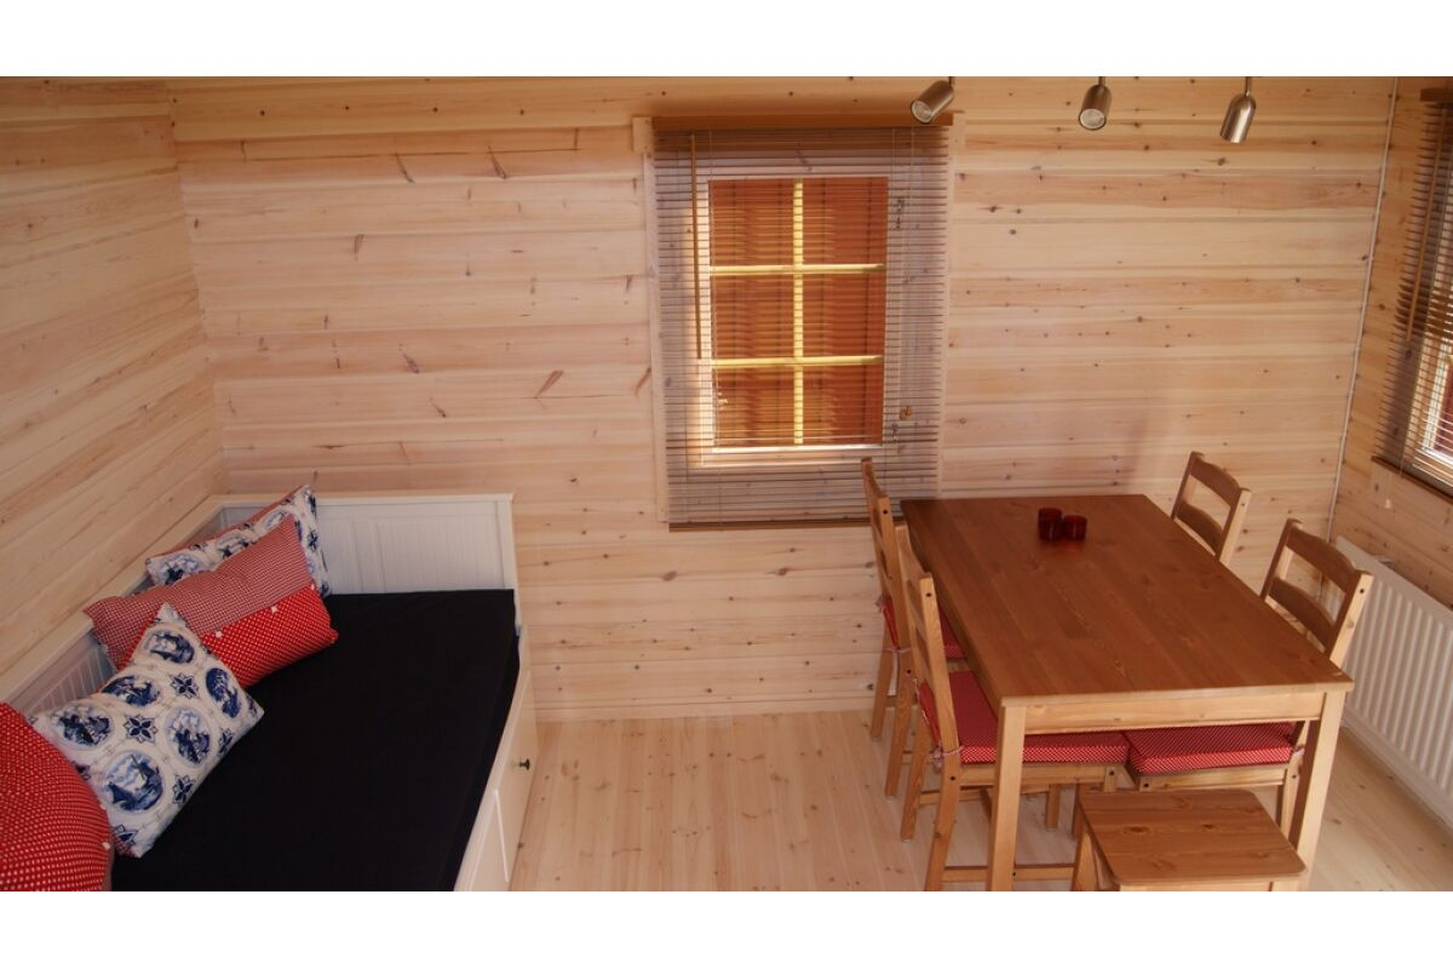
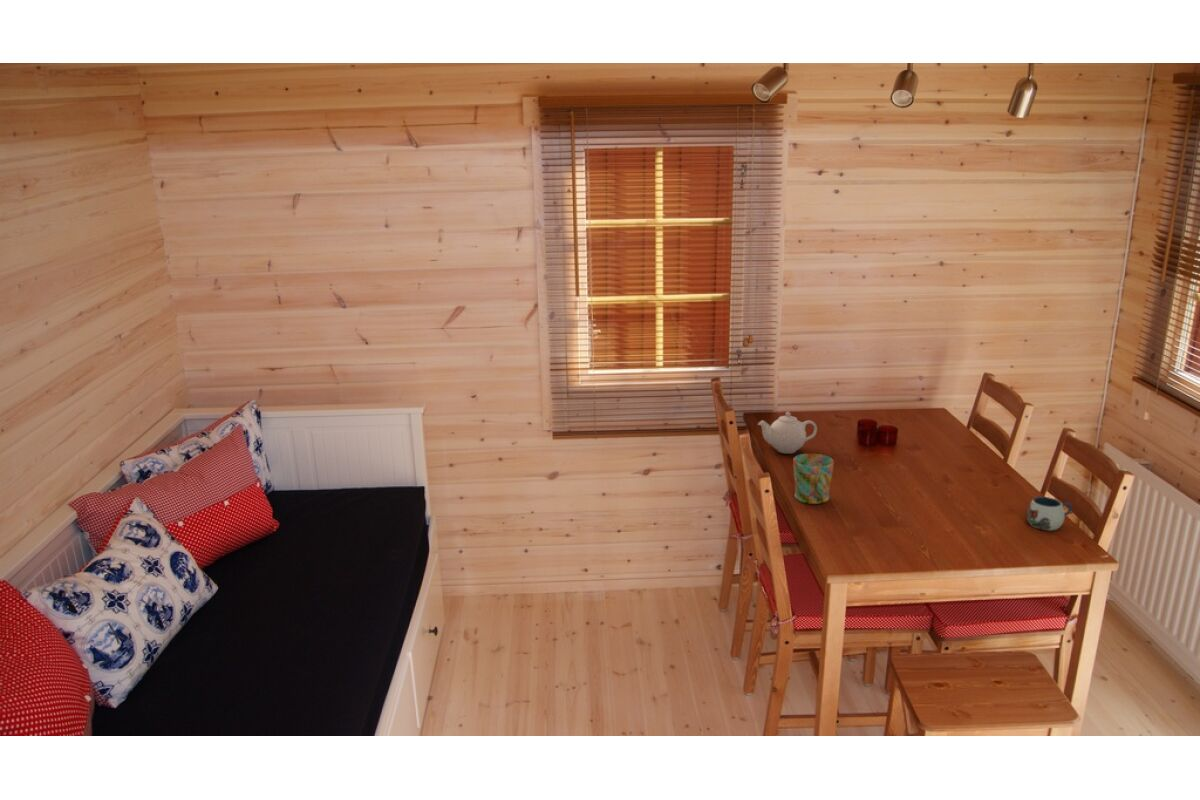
+ mug [792,453,835,505]
+ teapot [757,411,818,454]
+ mug [1025,496,1073,531]
